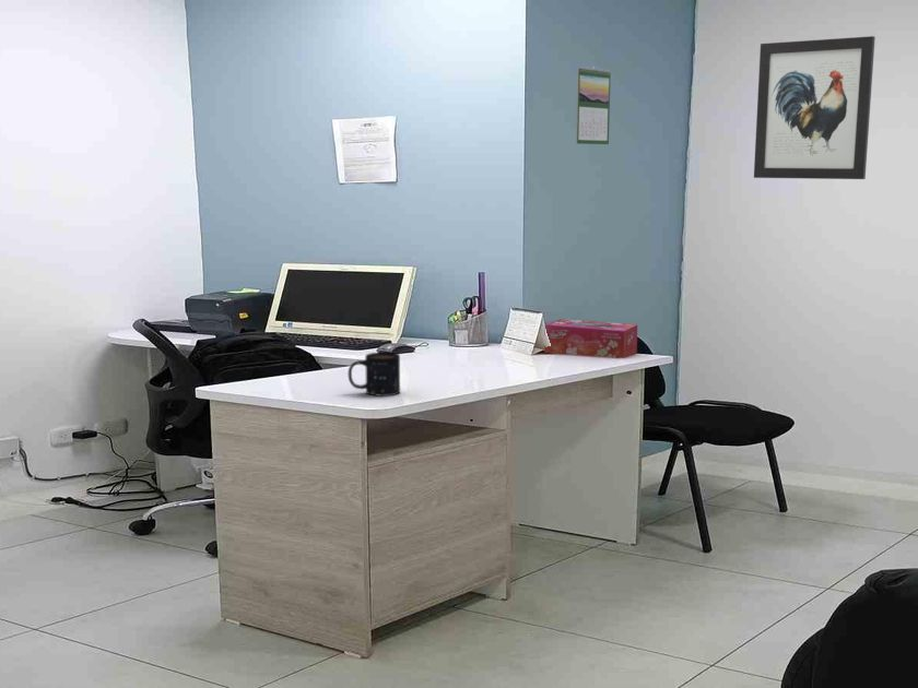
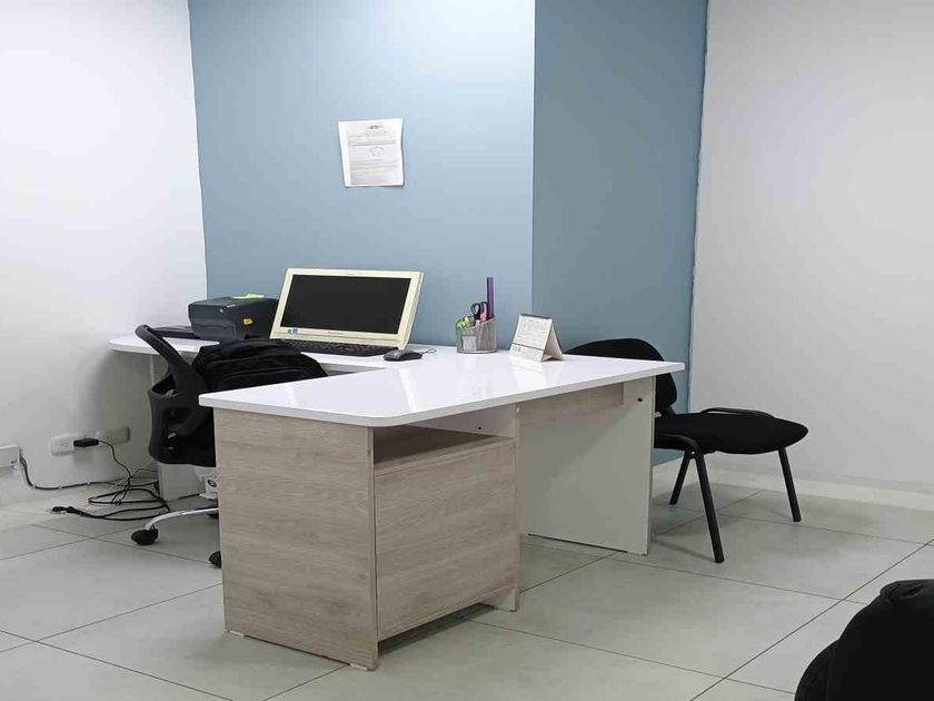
- mug [346,352,401,398]
- wall art [753,35,876,180]
- tissue box [543,318,638,359]
- calendar [575,66,612,145]
